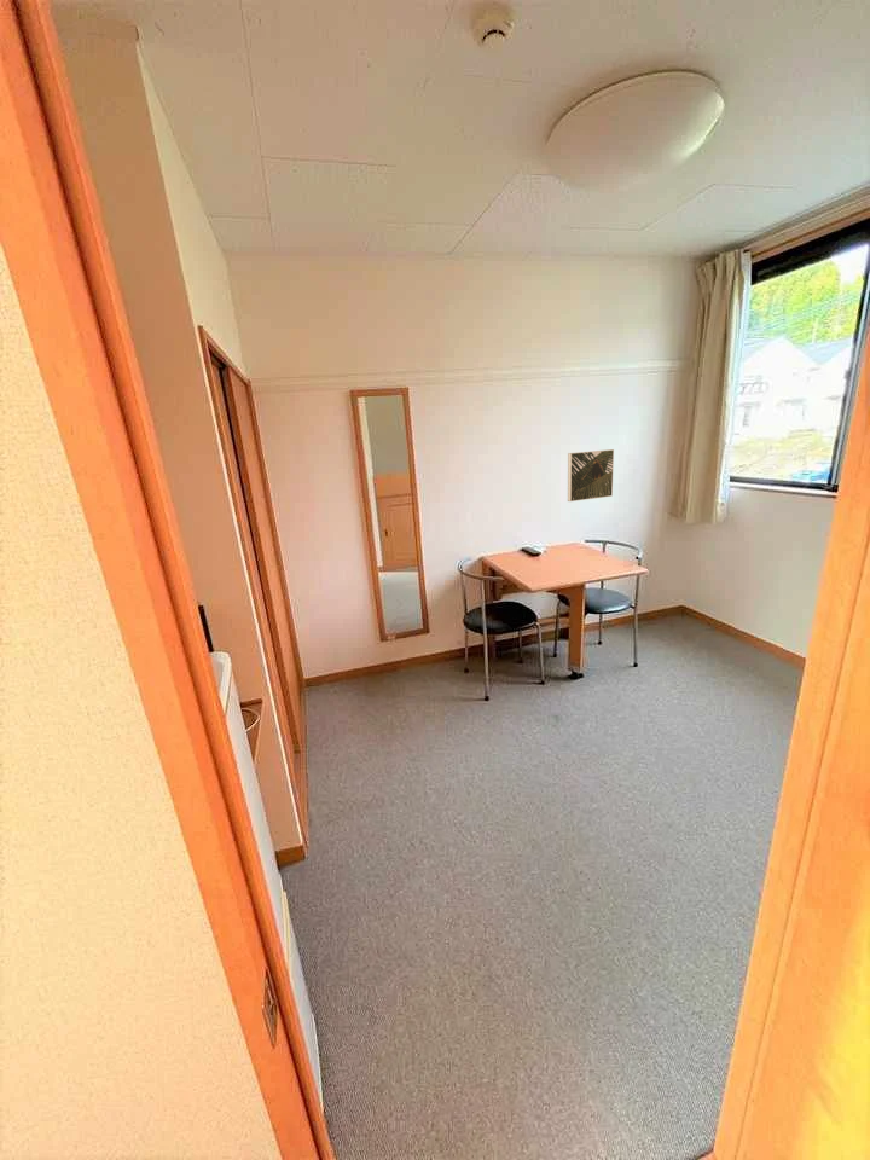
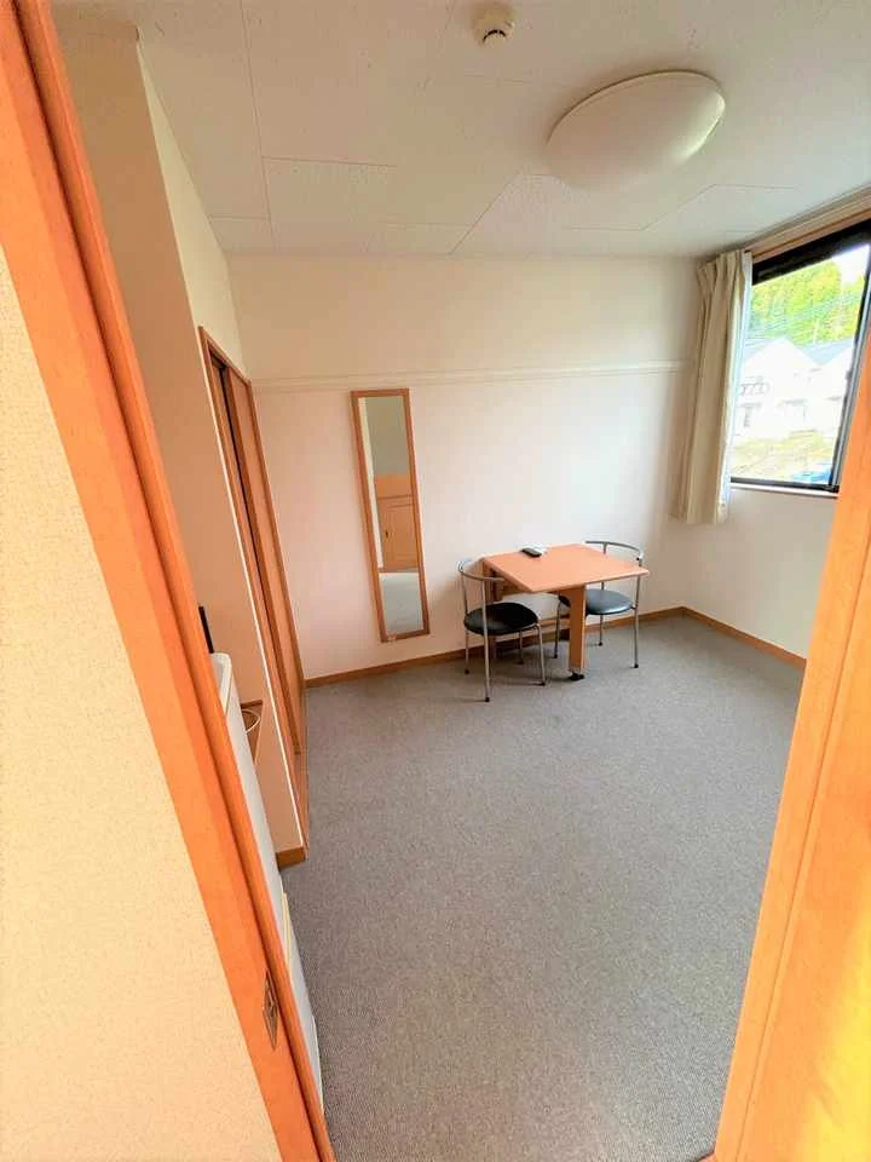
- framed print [567,448,615,503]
